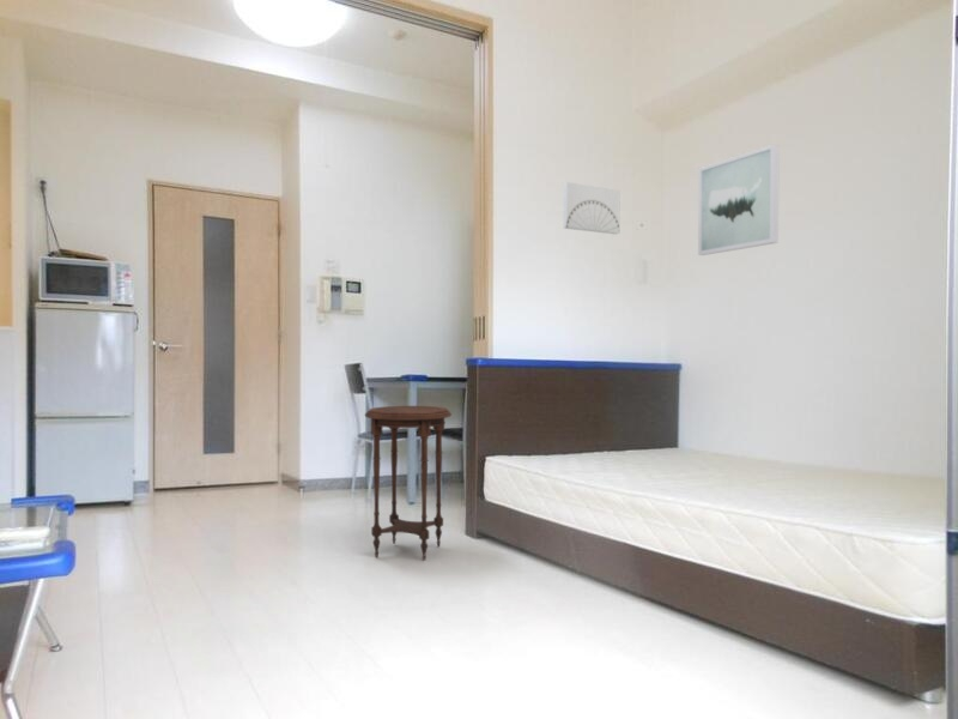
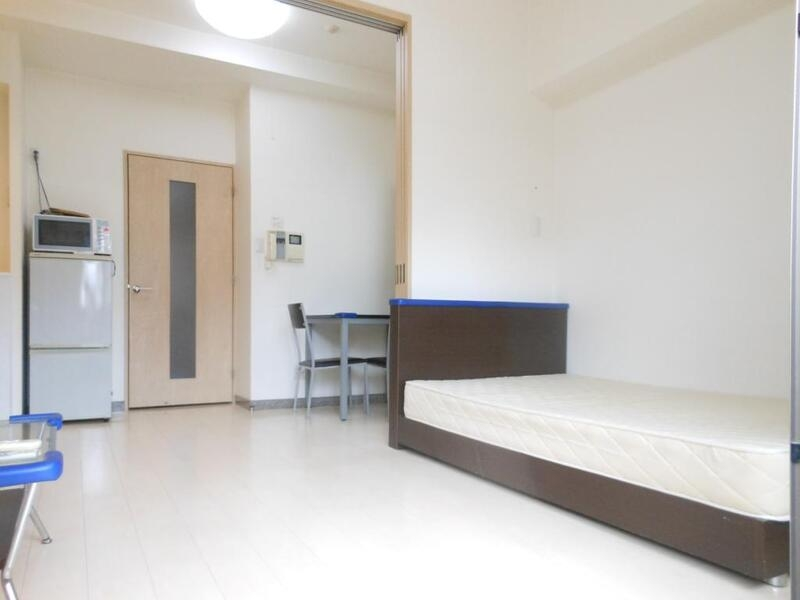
- side table [364,405,453,562]
- wall art [697,143,781,256]
- wall art [562,181,620,235]
